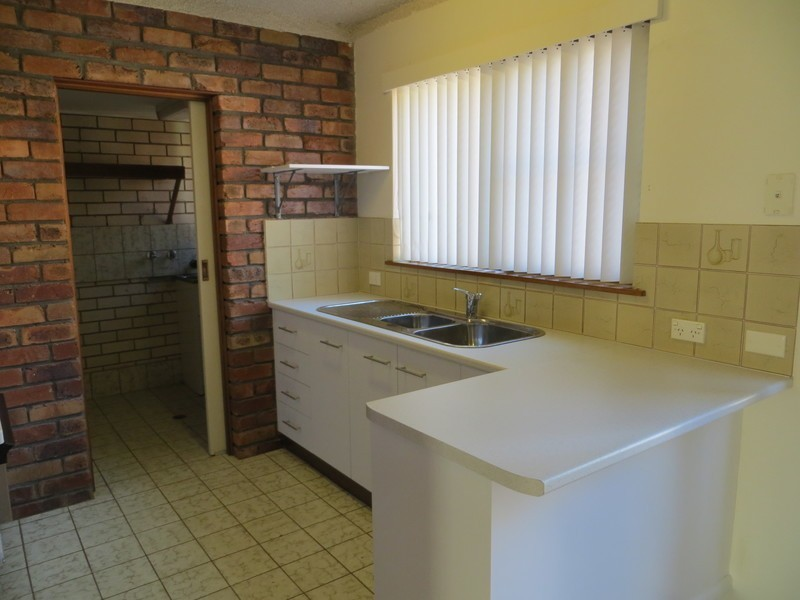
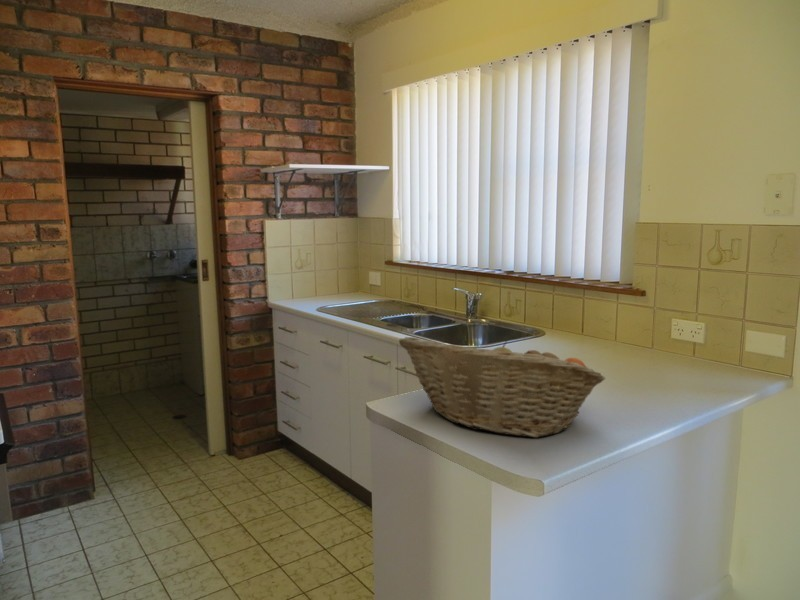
+ fruit basket [398,336,606,438]
